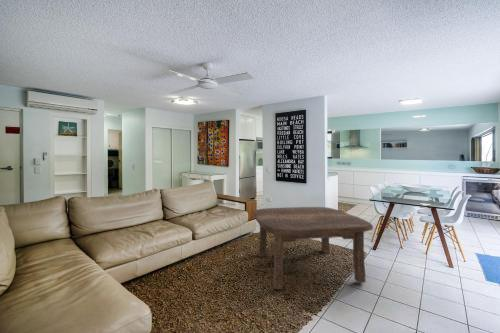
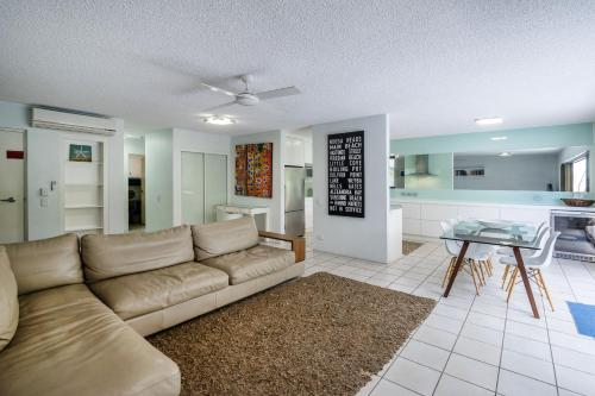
- coffee table [253,206,374,290]
